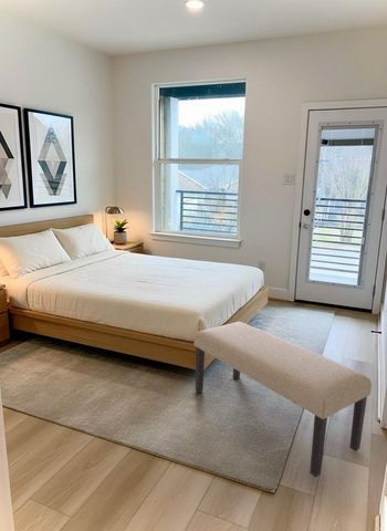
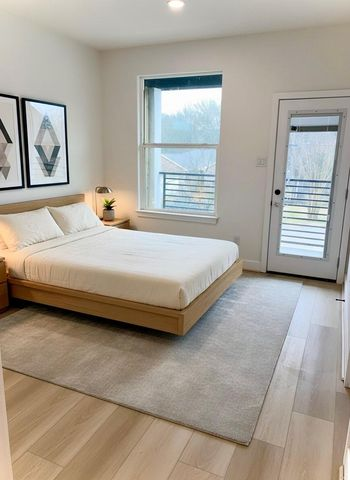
- bench [192,321,373,478]
